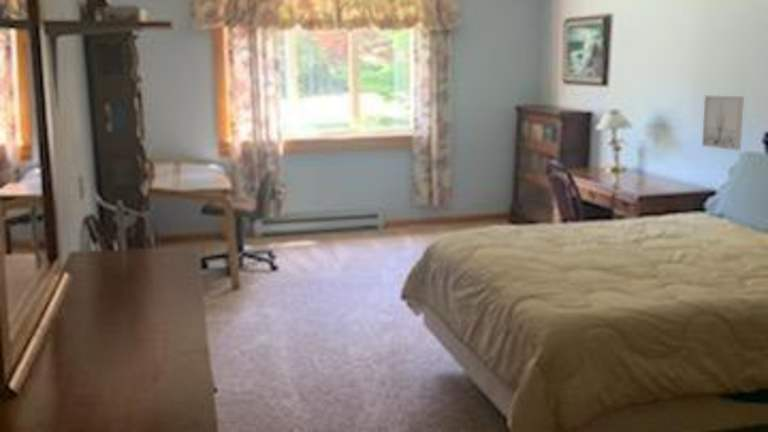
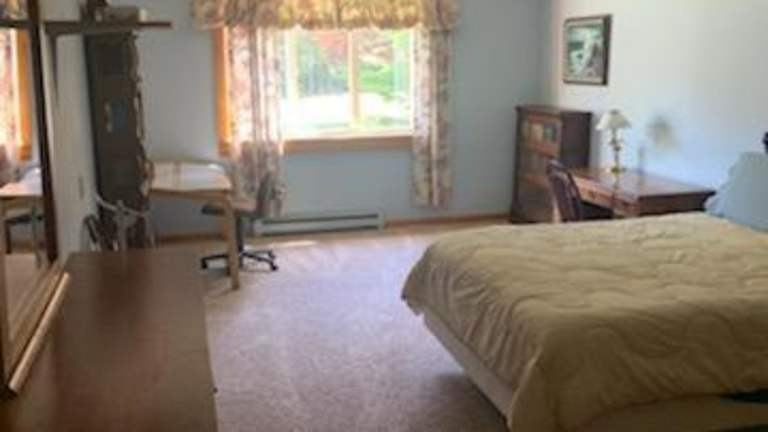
- wall art [701,94,745,151]
